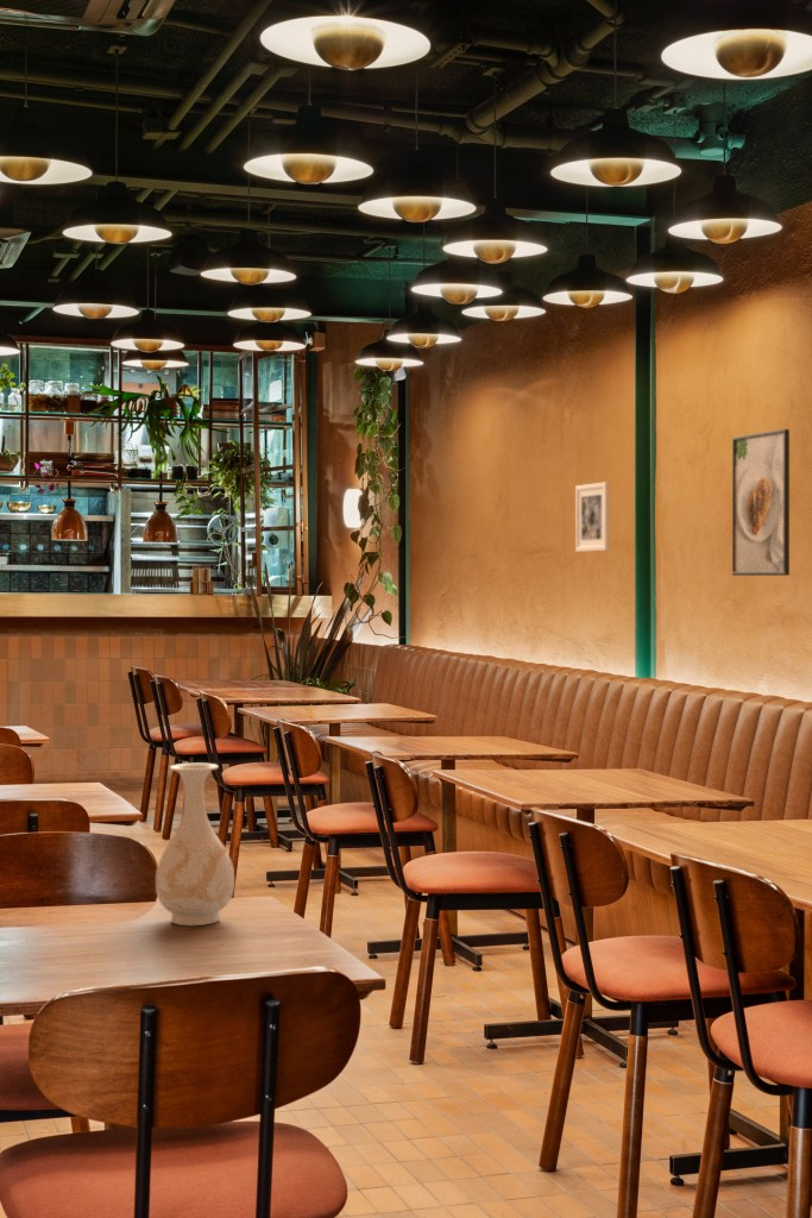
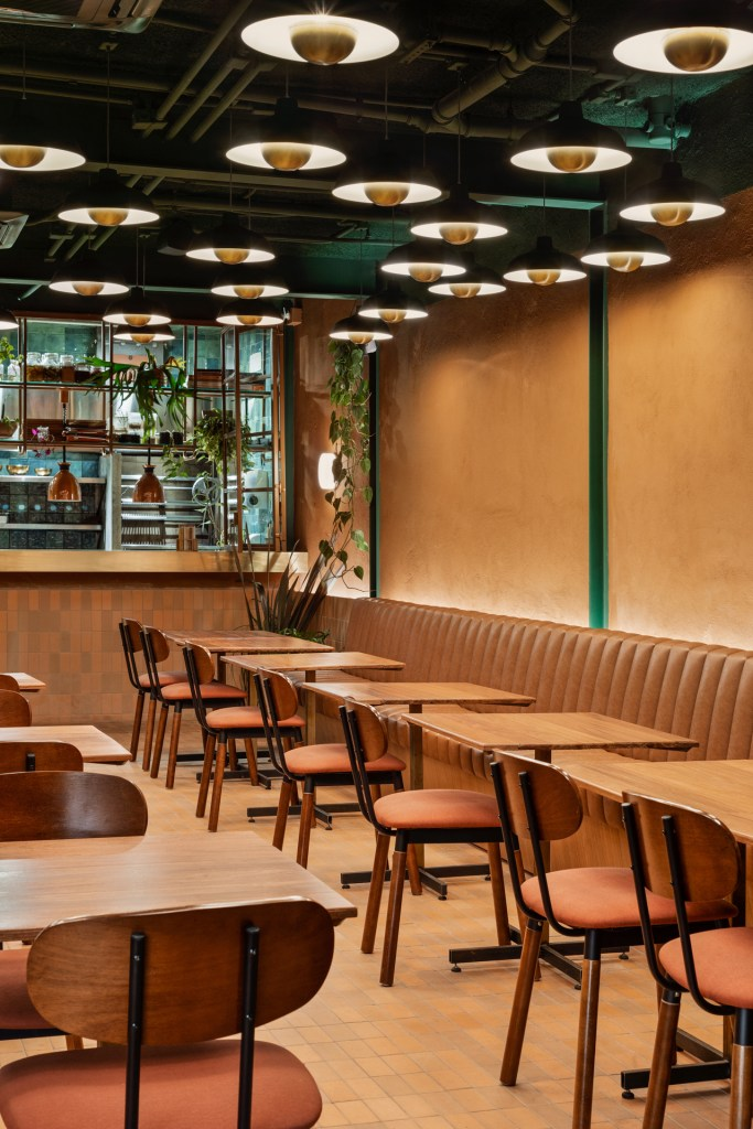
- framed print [731,428,791,577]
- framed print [574,481,611,553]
- vase [155,762,235,927]
